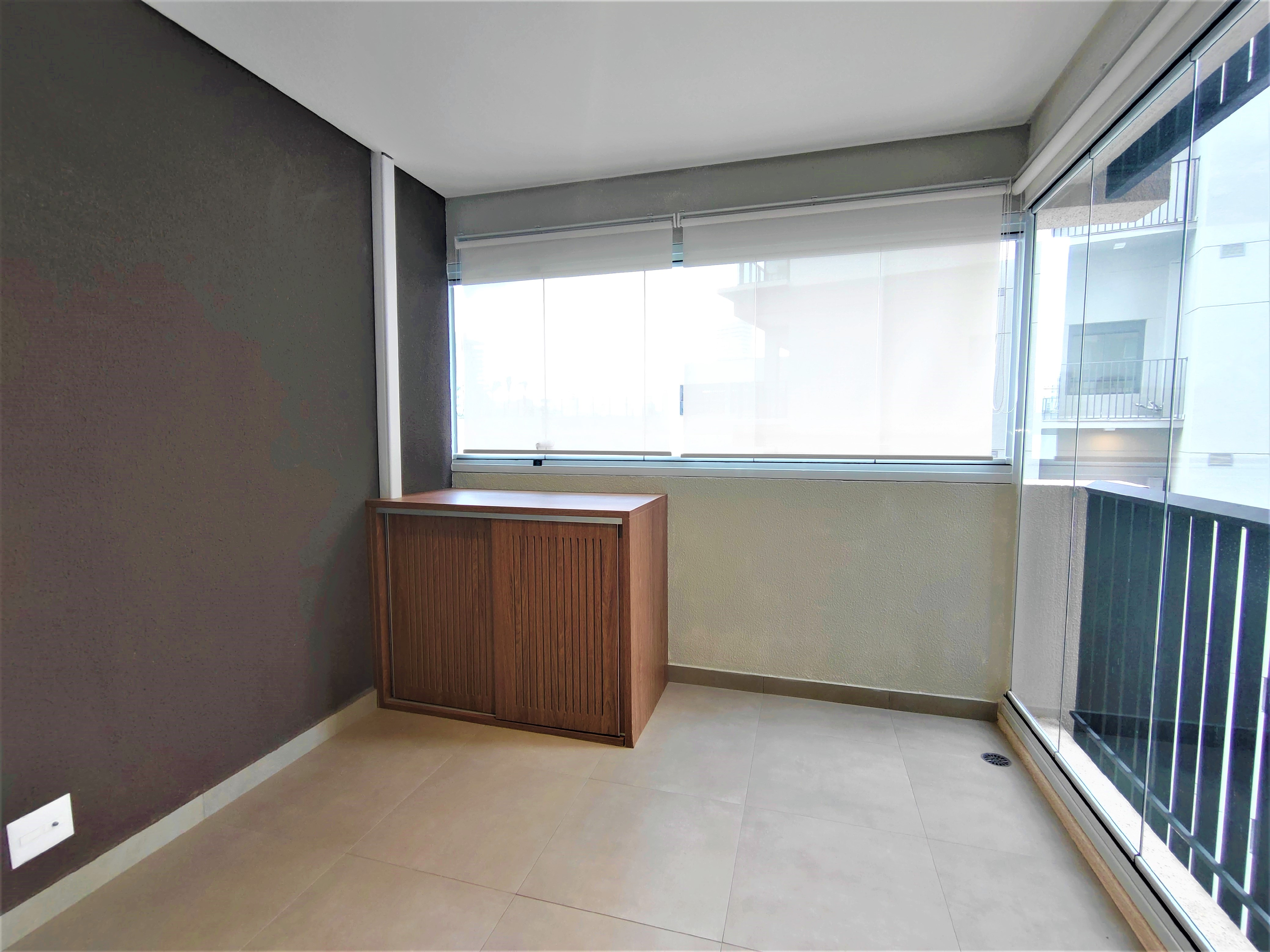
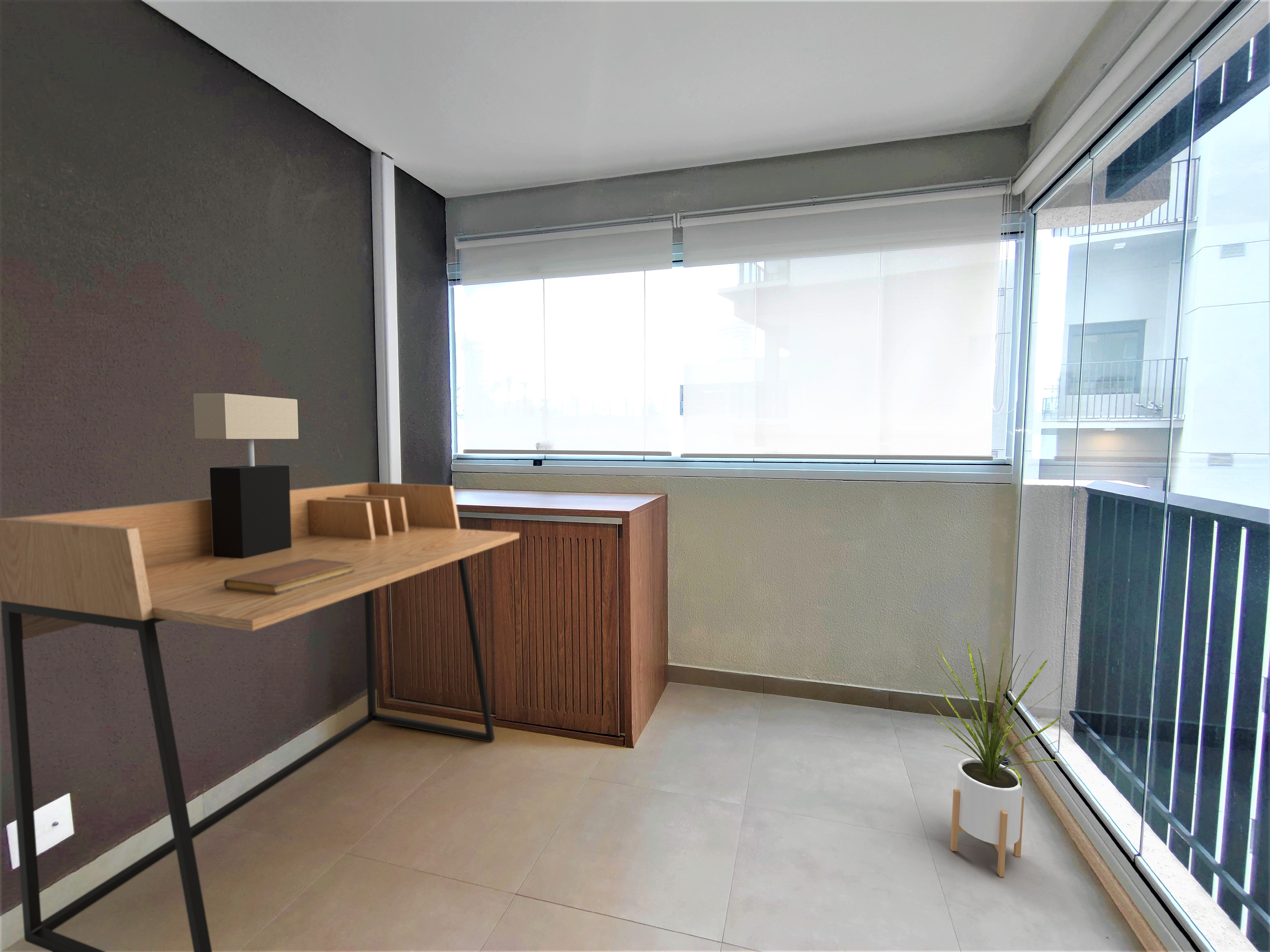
+ desk [0,482,520,952]
+ house plant [928,636,1069,877]
+ notebook [224,558,355,595]
+ table lamp [193,393,299,559]
